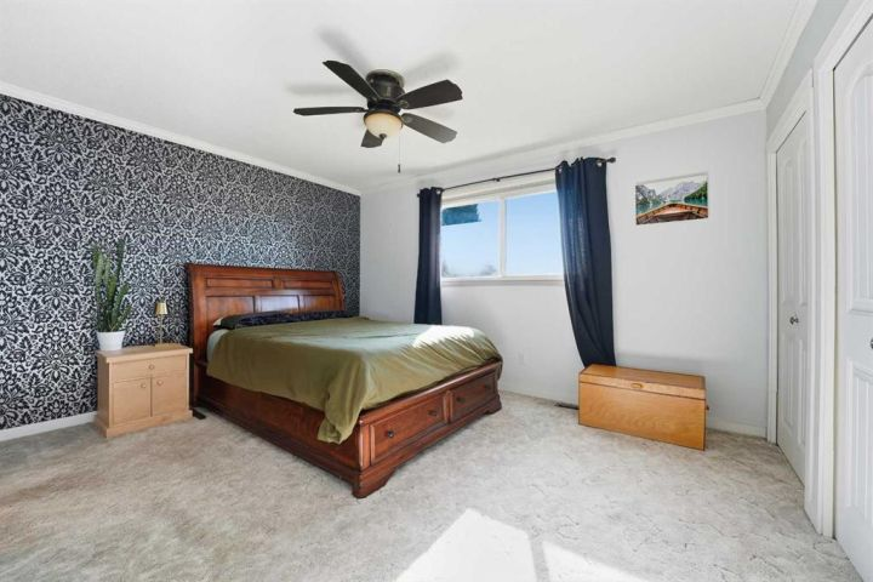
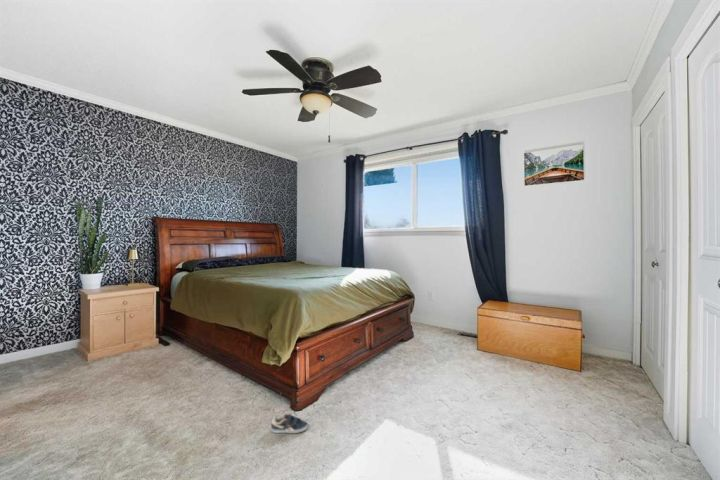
+ sneaker [270,412,309,434]
